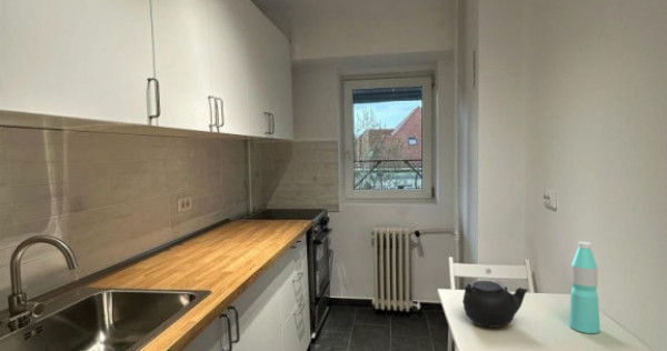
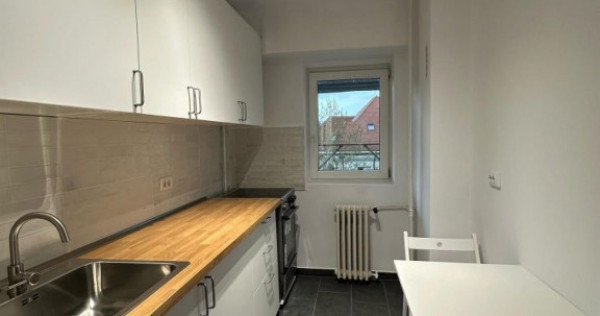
- teapot [461,279,529,329]
- water bottle [568,241,601,334]
